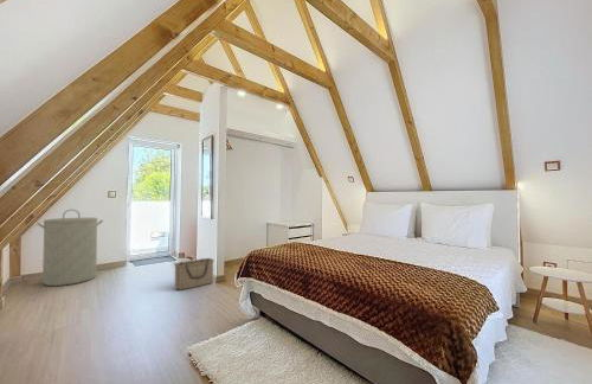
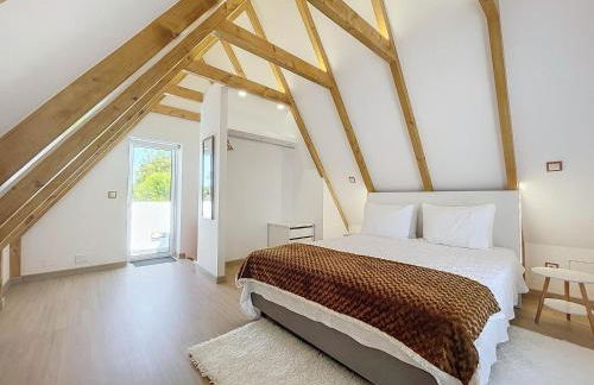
- laundry hamper [36,209,104,287]
- basket [173,257,215,292]
